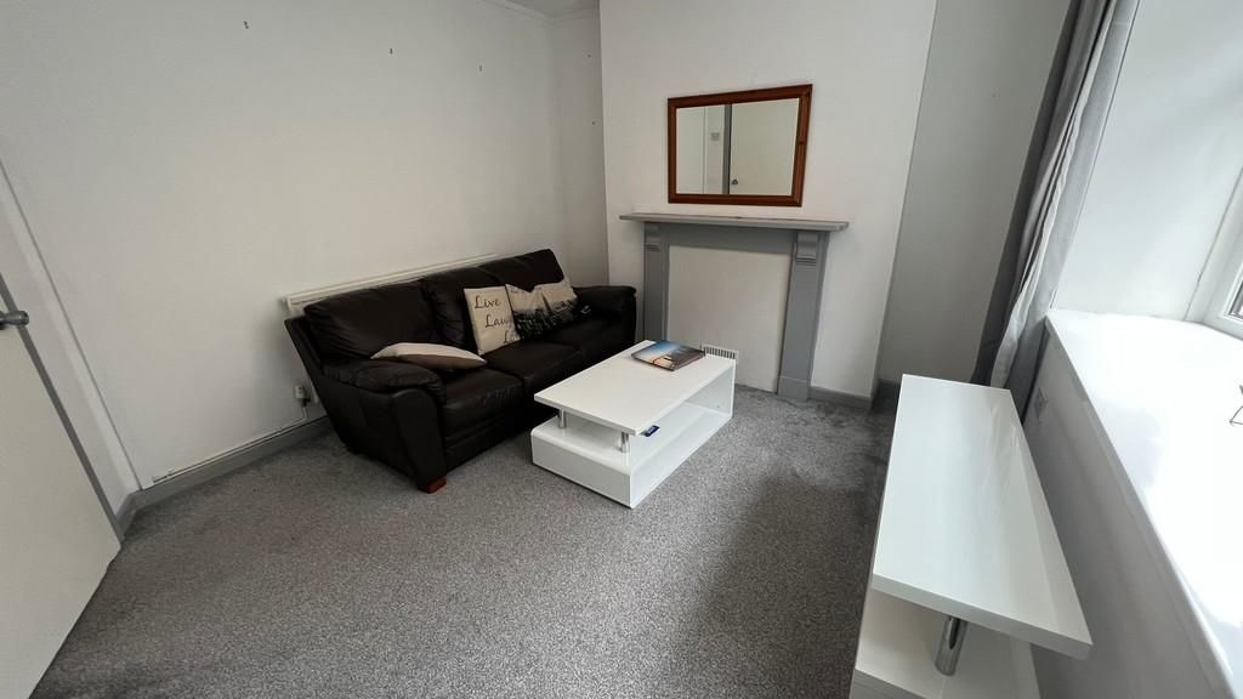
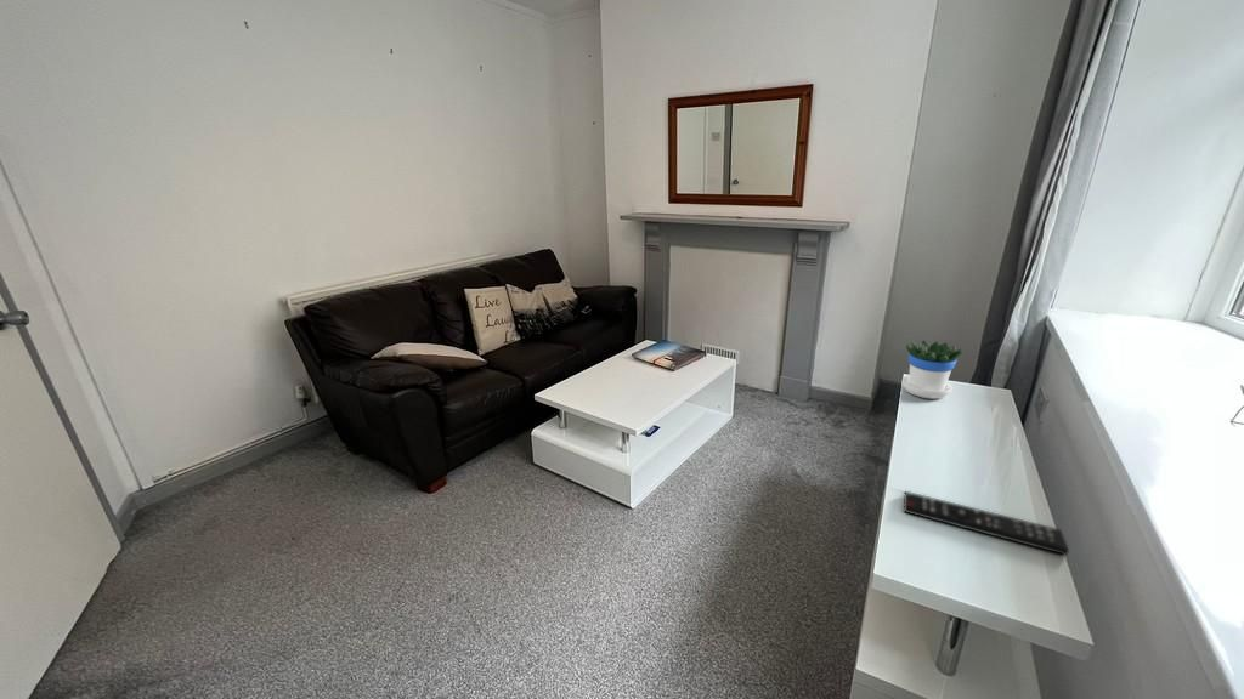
+ flowerpot [901,340,963,400]
+ remote control [901,490,1070,557]
